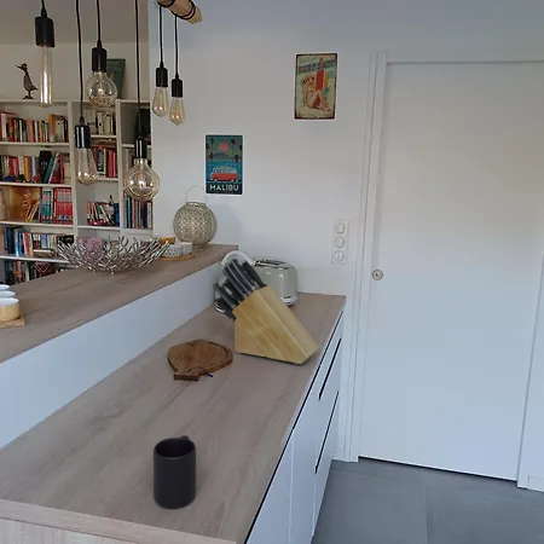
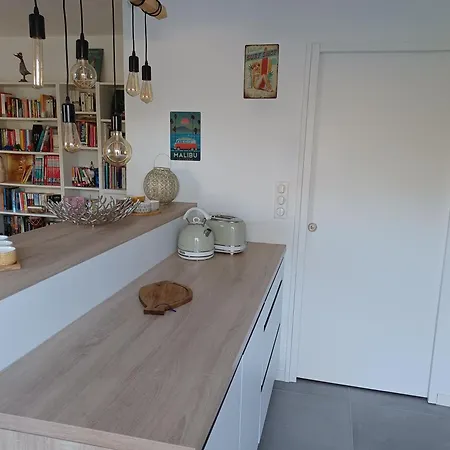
- mug [152,434,197,510]
- knife block [212,256,322,365]
